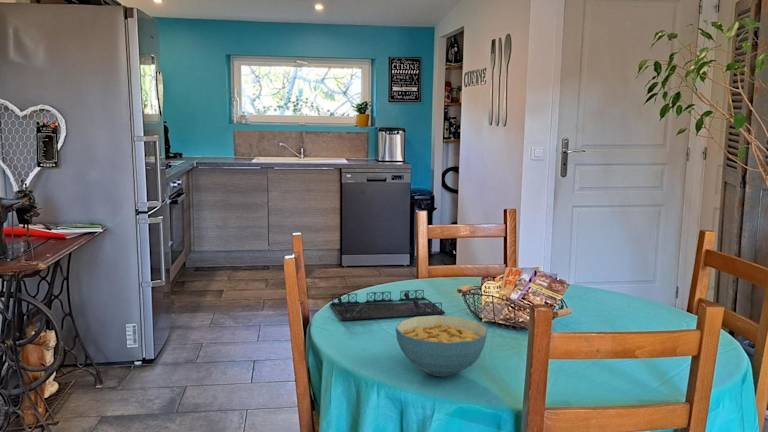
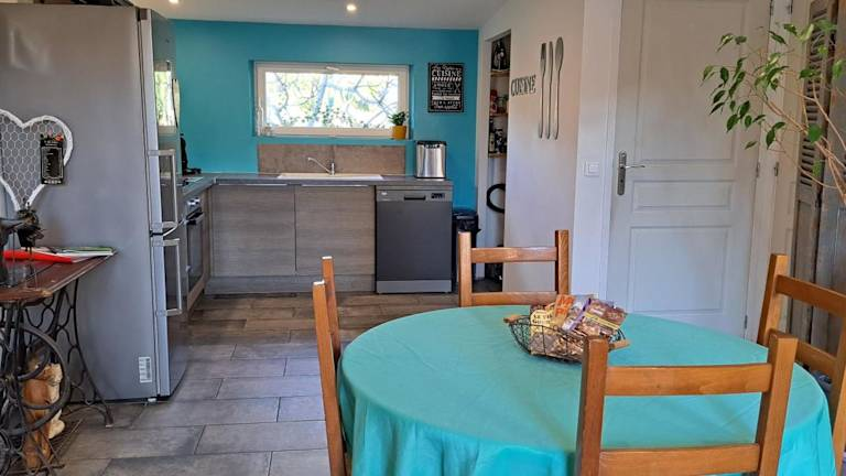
- cereal bowl [395,314,489,377]
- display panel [329,289,446,321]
